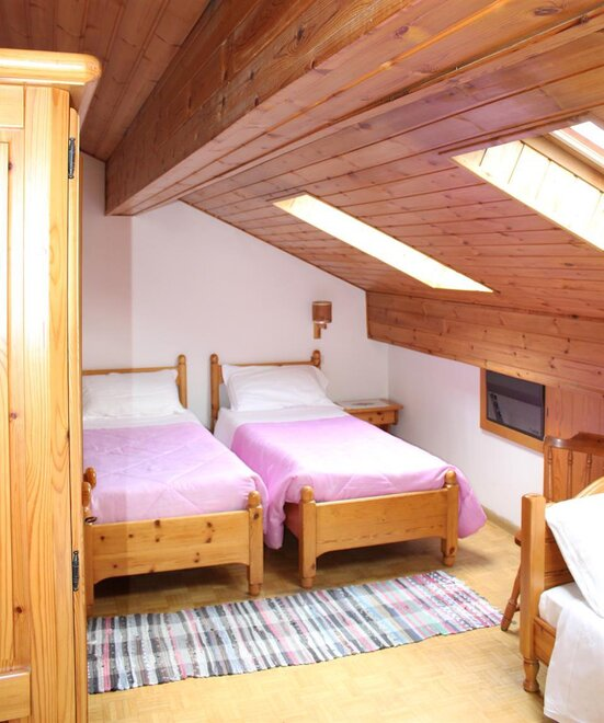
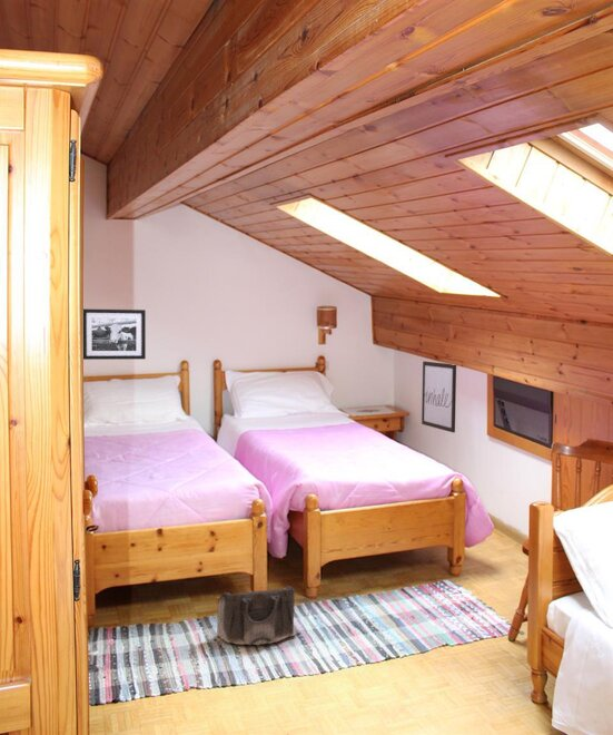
+ picture frame [82,308,147,361]
+ saddlebag [216,586,298,646]
+ wall art [421,360,457,433]
